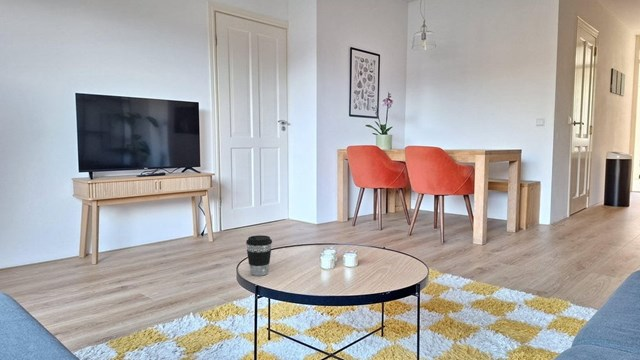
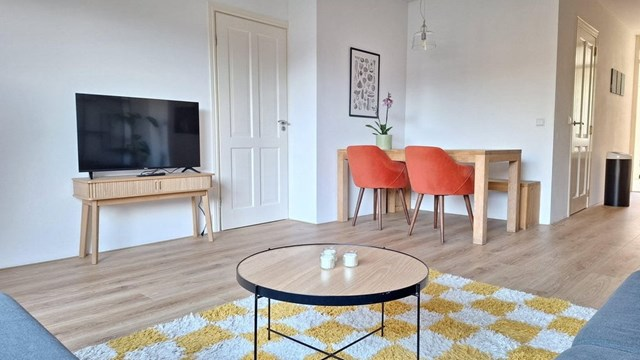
- coffee cup [245,234,273,277]
